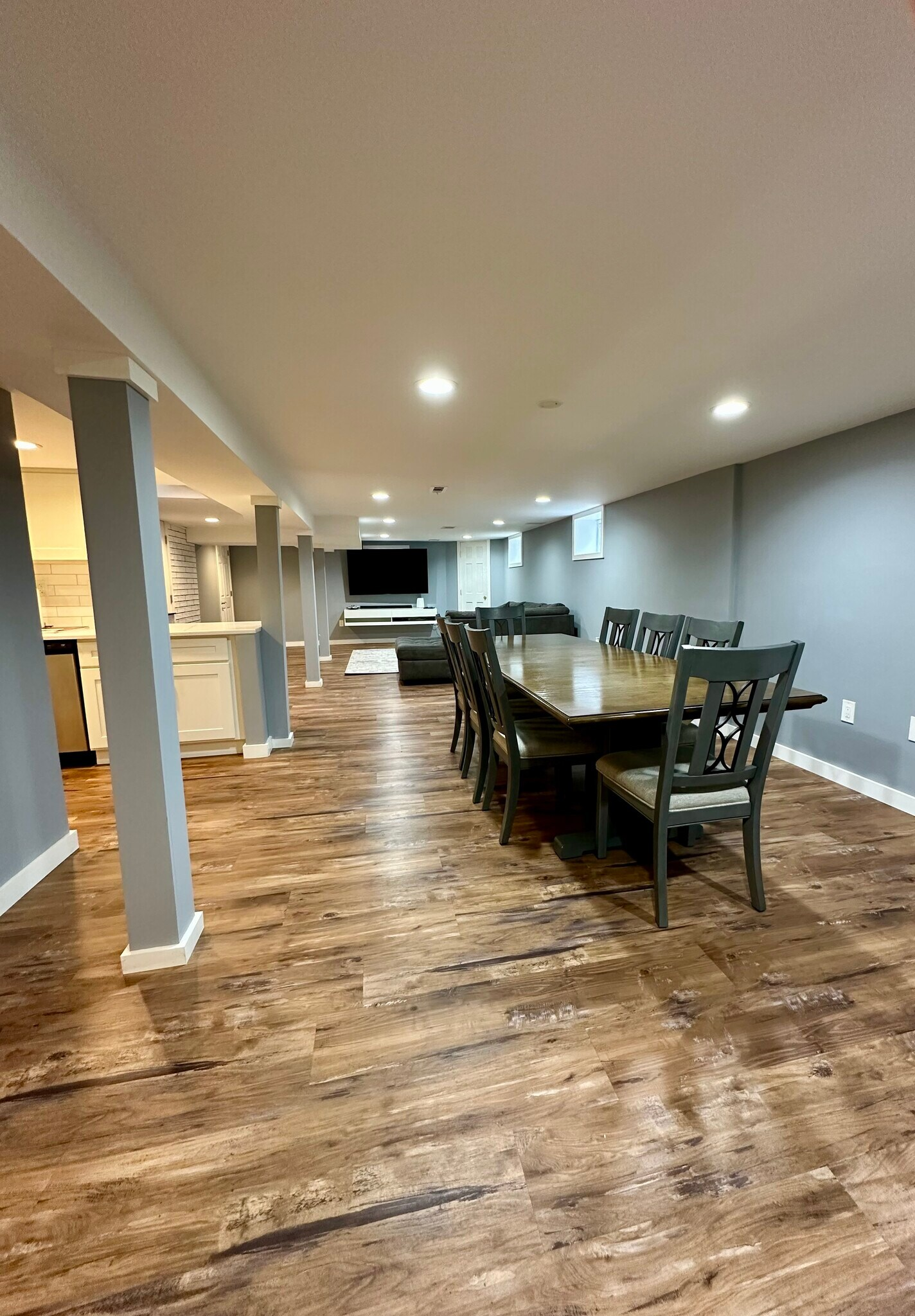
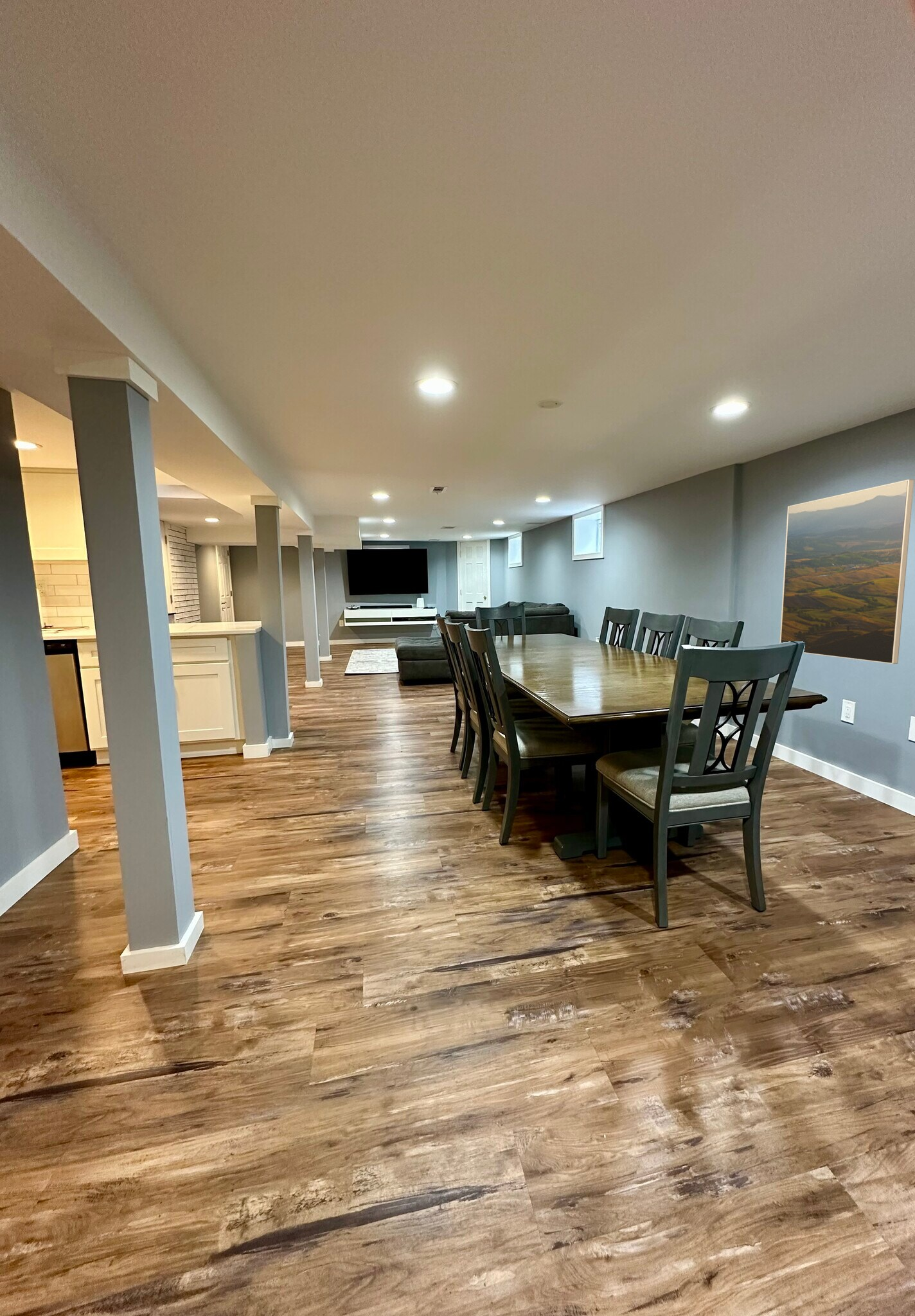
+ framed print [779,479,915,664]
